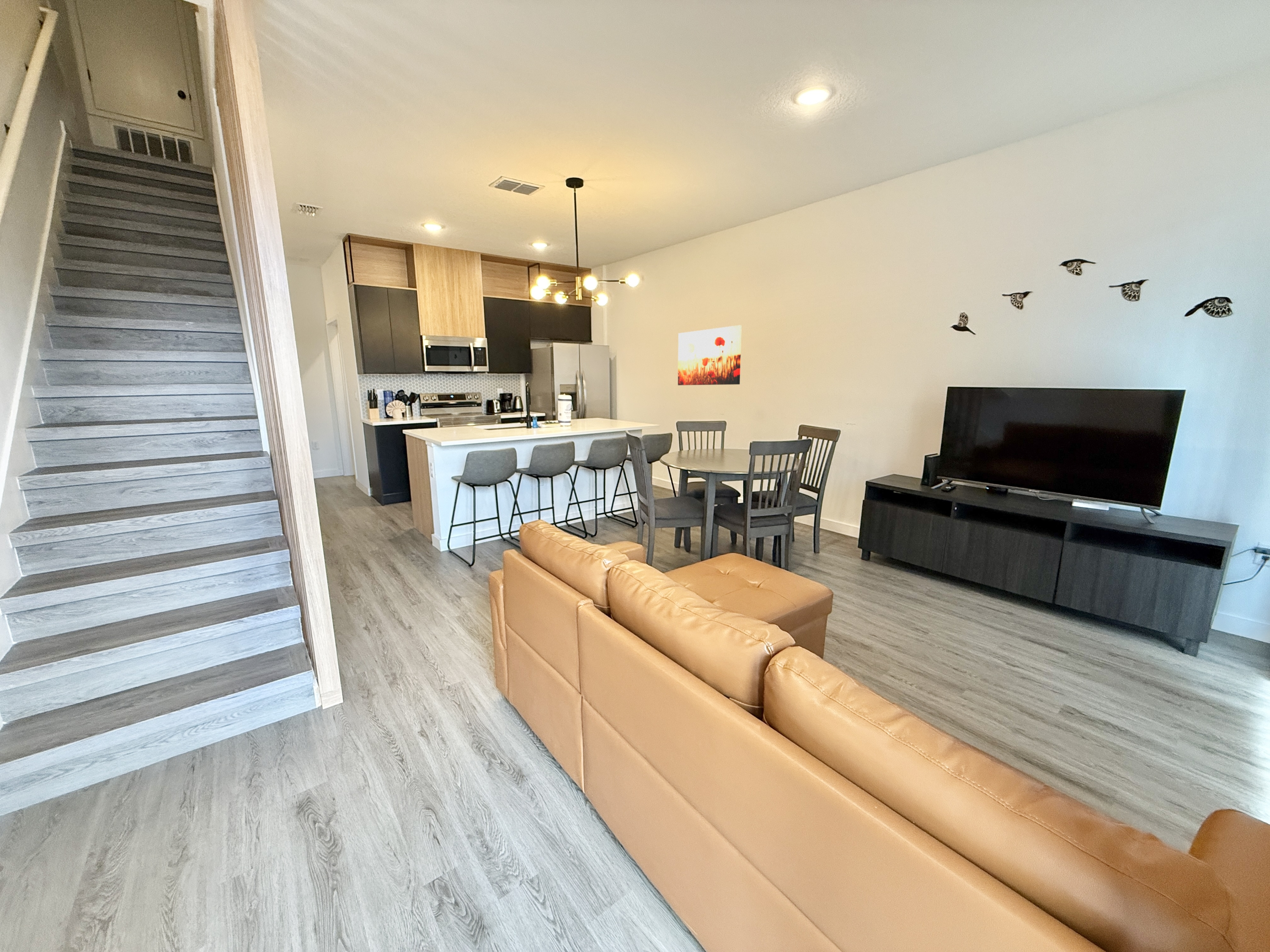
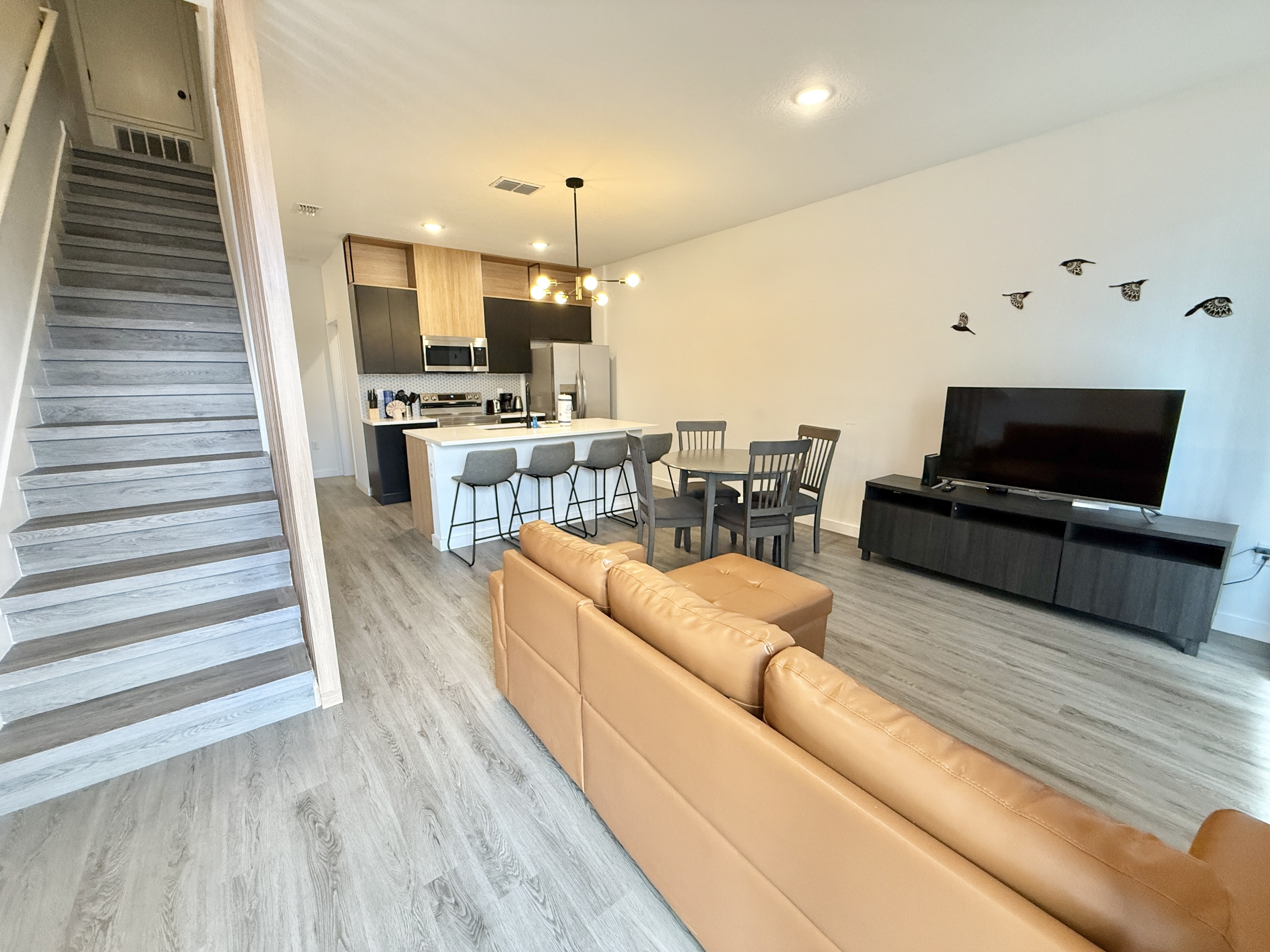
- wall art [677,325,742,386]
